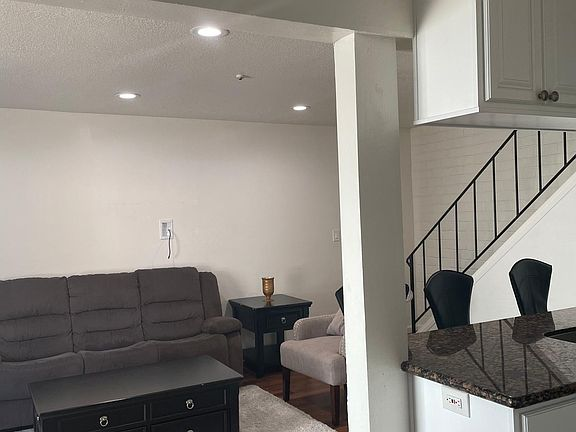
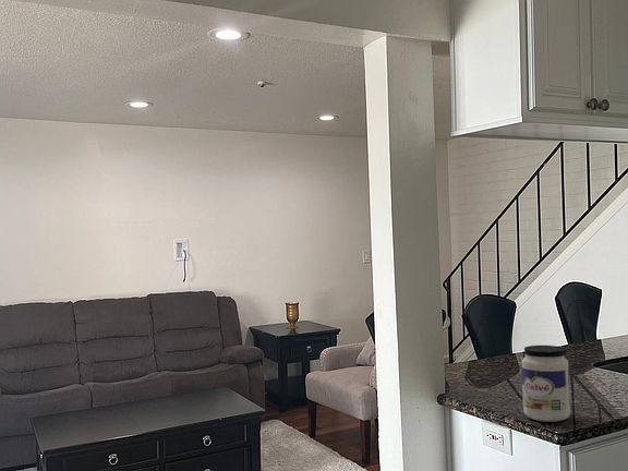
+ jar [521,345,571,423]
